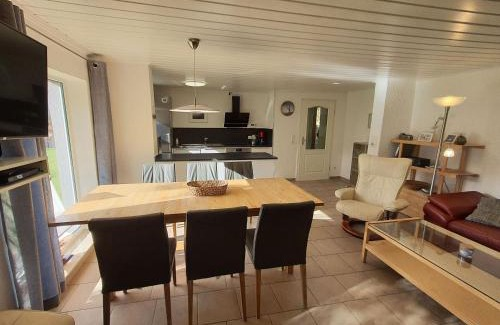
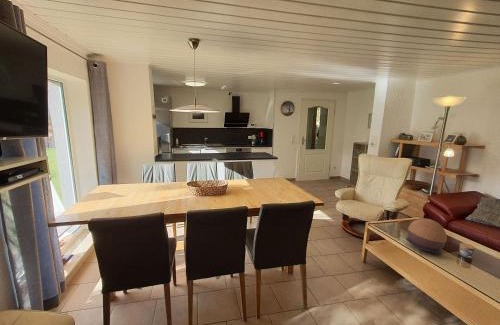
+ decorative bowl [405,218,448,254]
